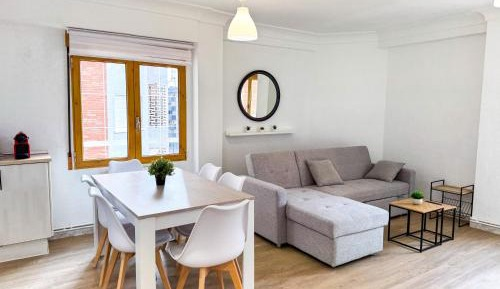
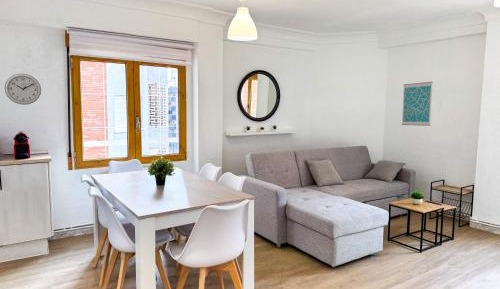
+ wall art [401,81,434,127]
+ wall clock [3,72,42,106]
